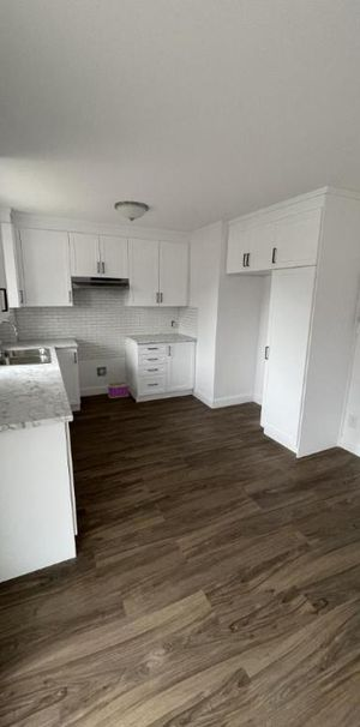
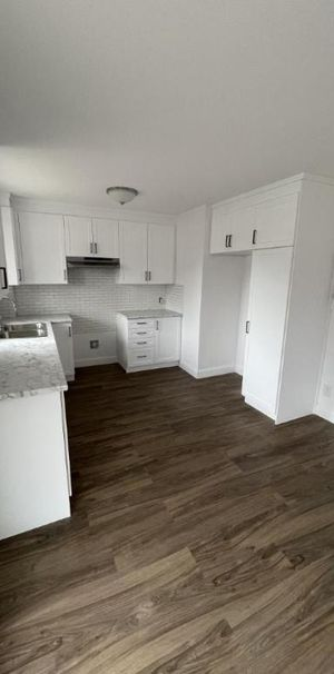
- basket [106,367,131,398]
